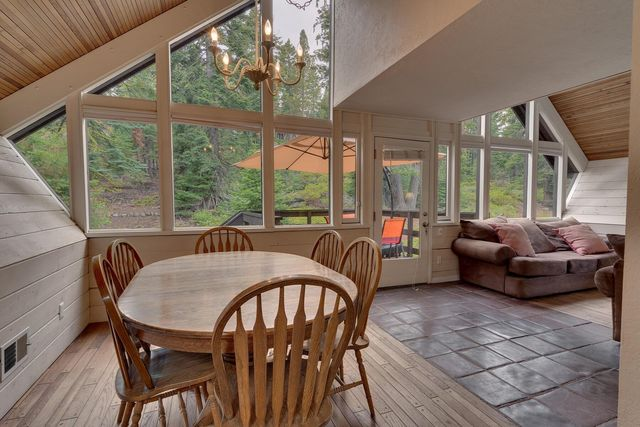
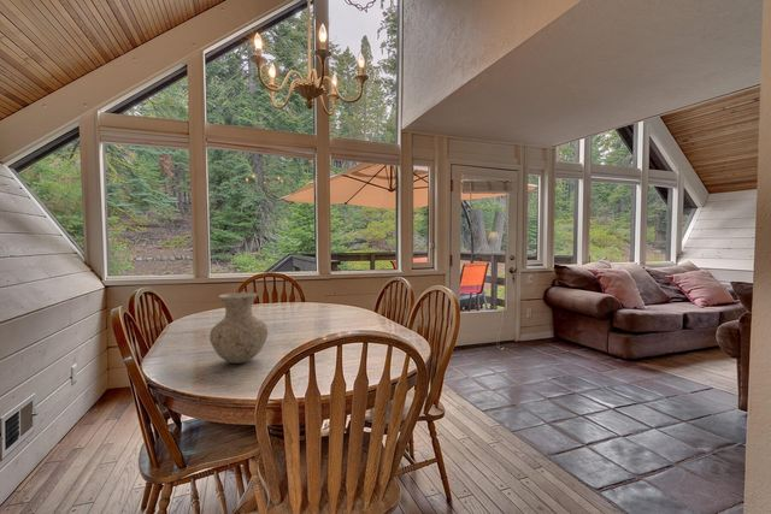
+ vase [208,291,269,365]
